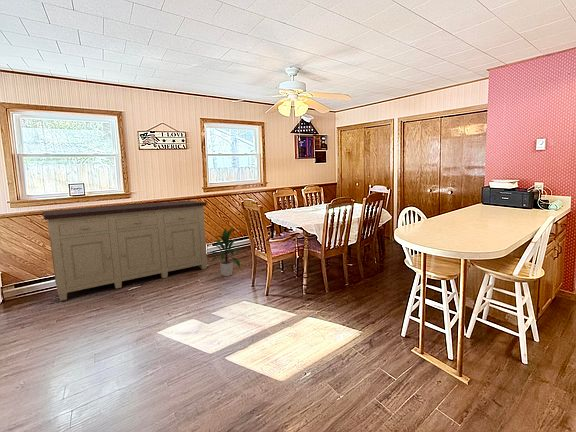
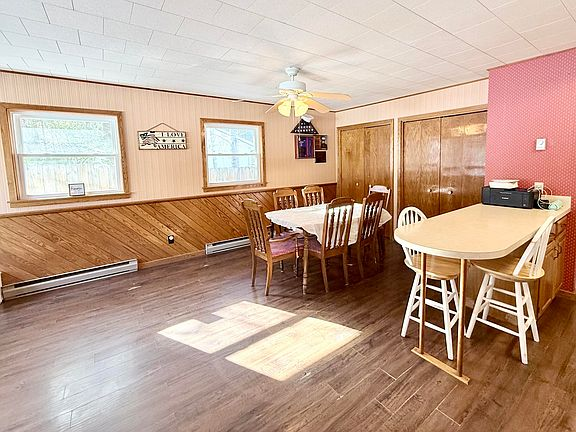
- sideboard [42,200,208,302]
- indoor plant [205,226,242,277]
